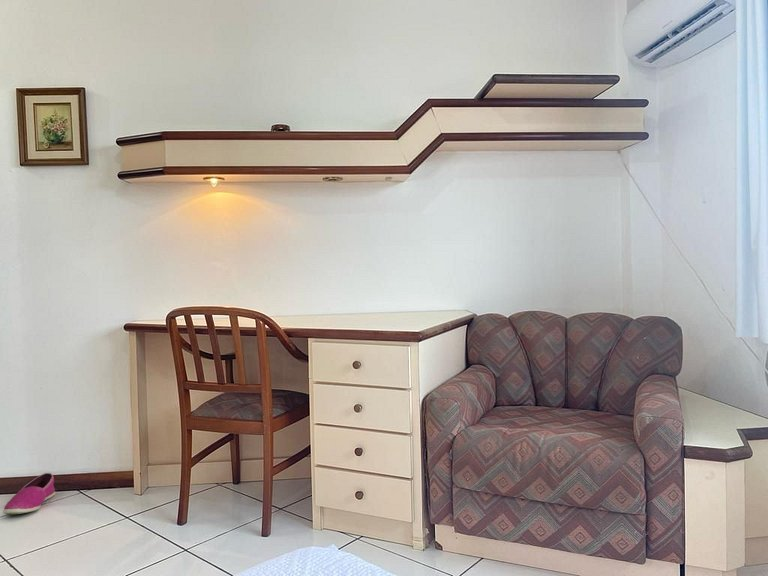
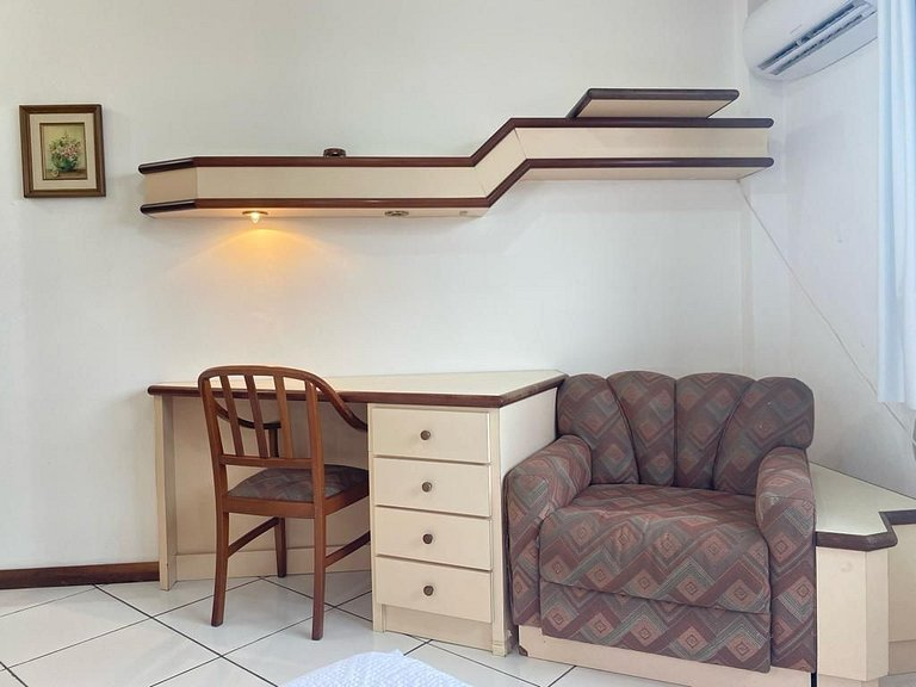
- shoe [2,472,56,515]
